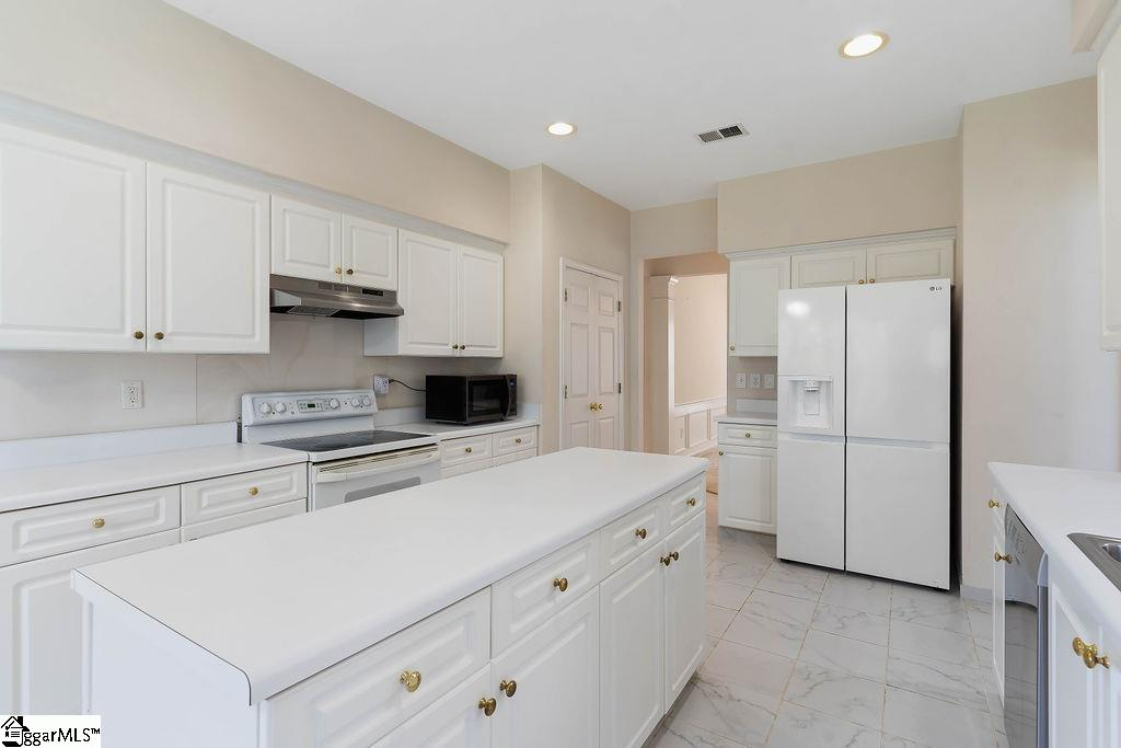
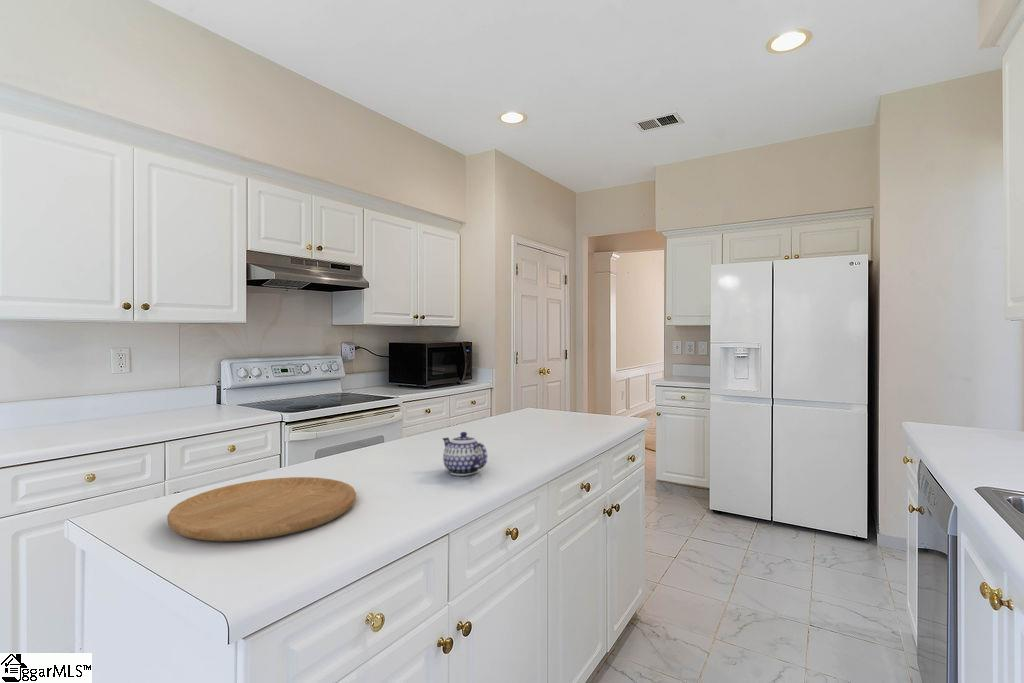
+ teapot [441,431,488,477]
+ cutting board [166,476,357,542]
